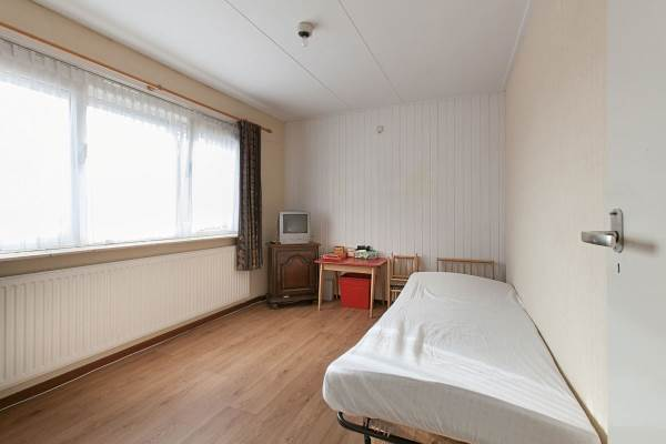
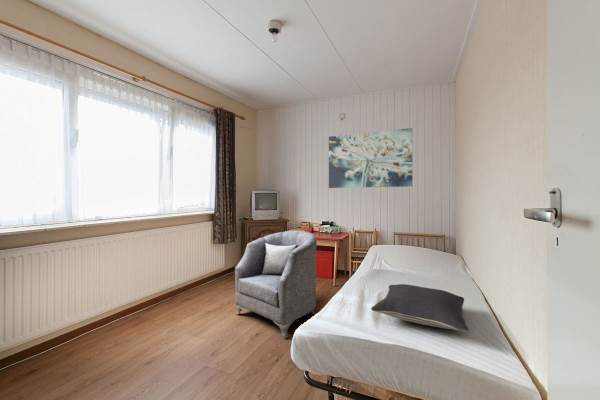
+ wall art [328,127,413,189]
+ pillow [370,283,469,333]
+ armchair [234,229,318,338]
